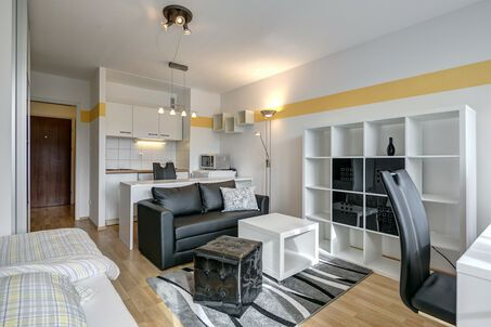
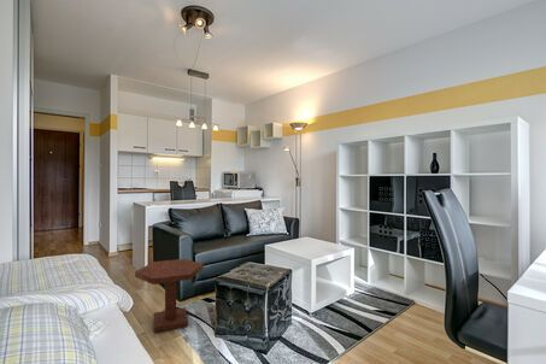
+ side table [134,258,205,334]
